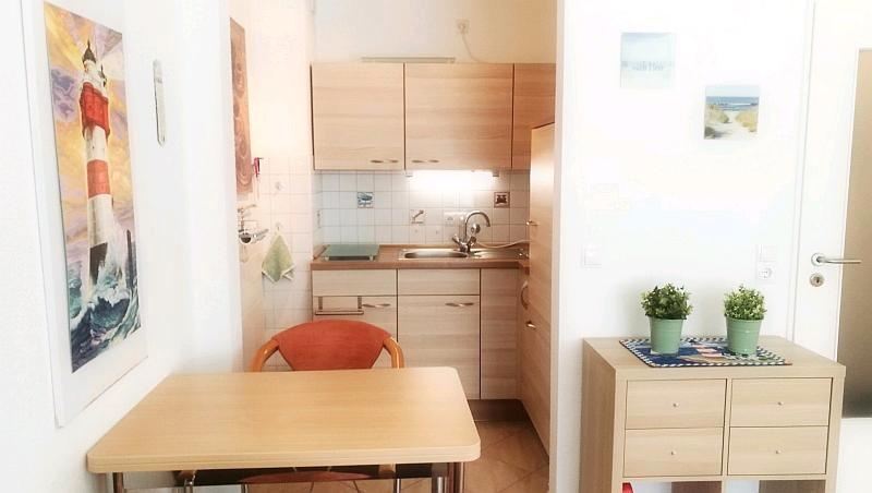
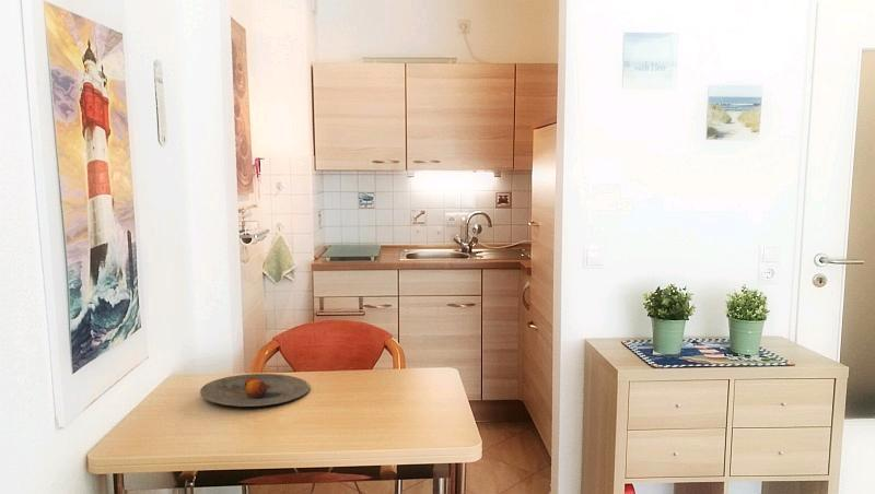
+ plate [199,373,311,408]
